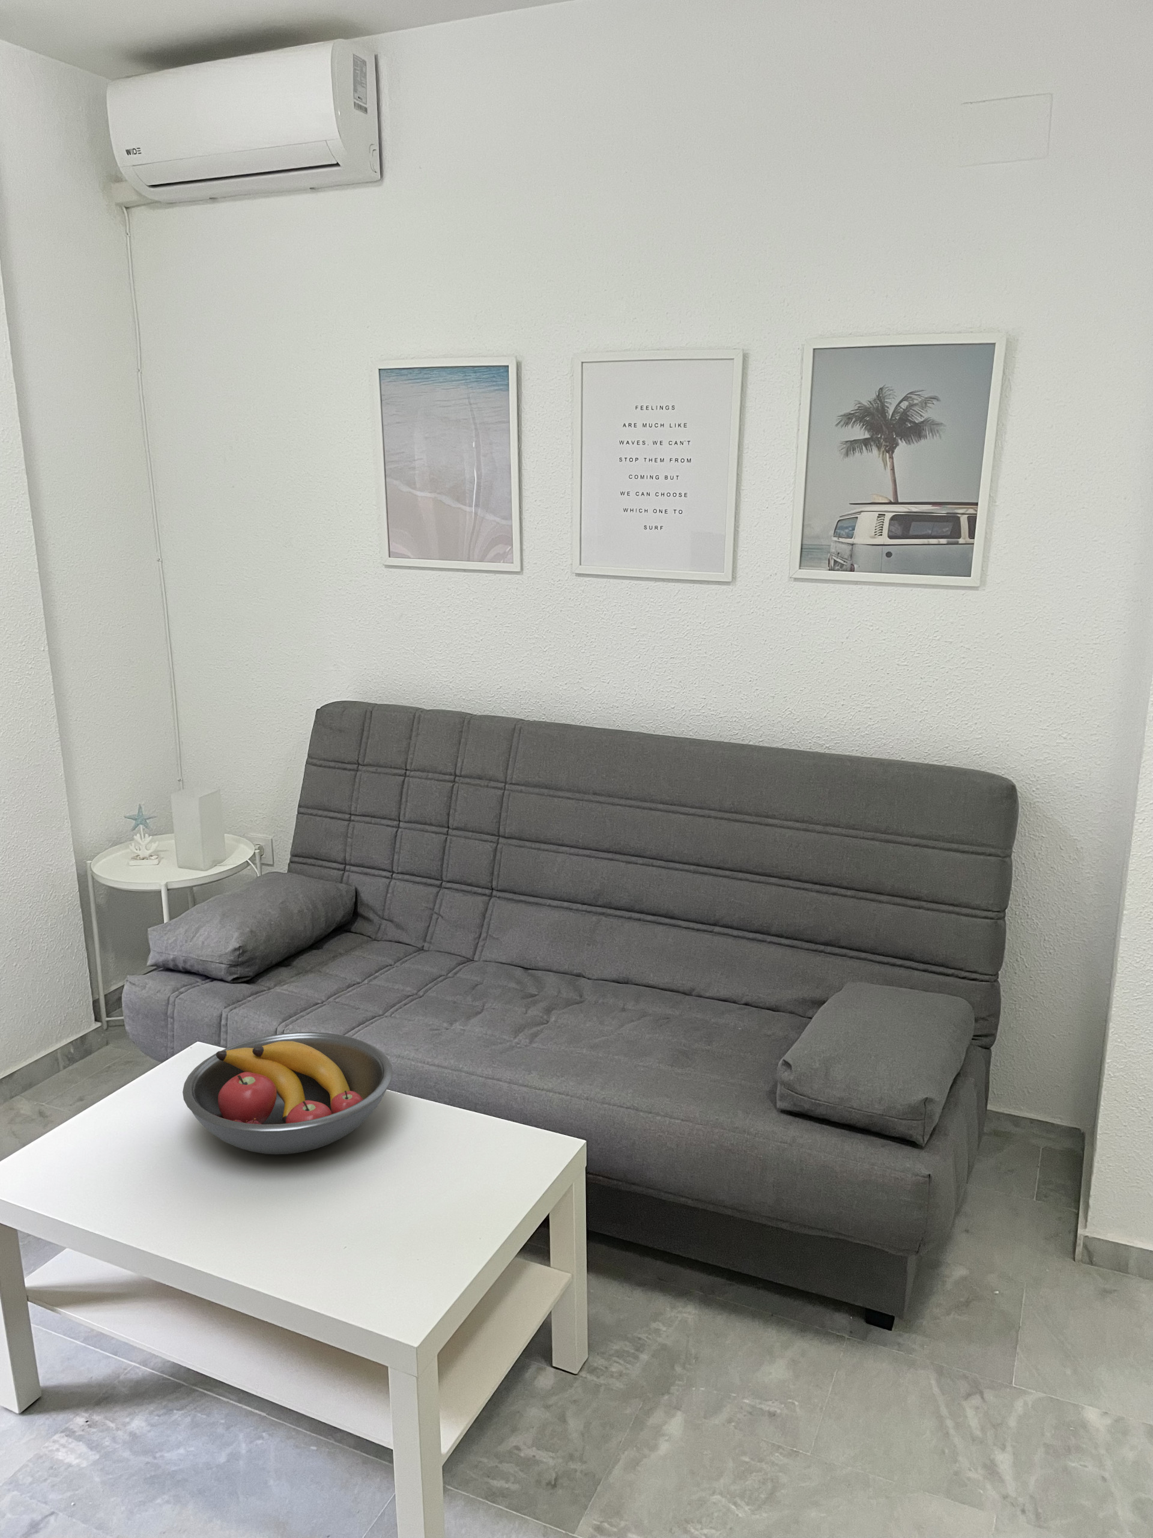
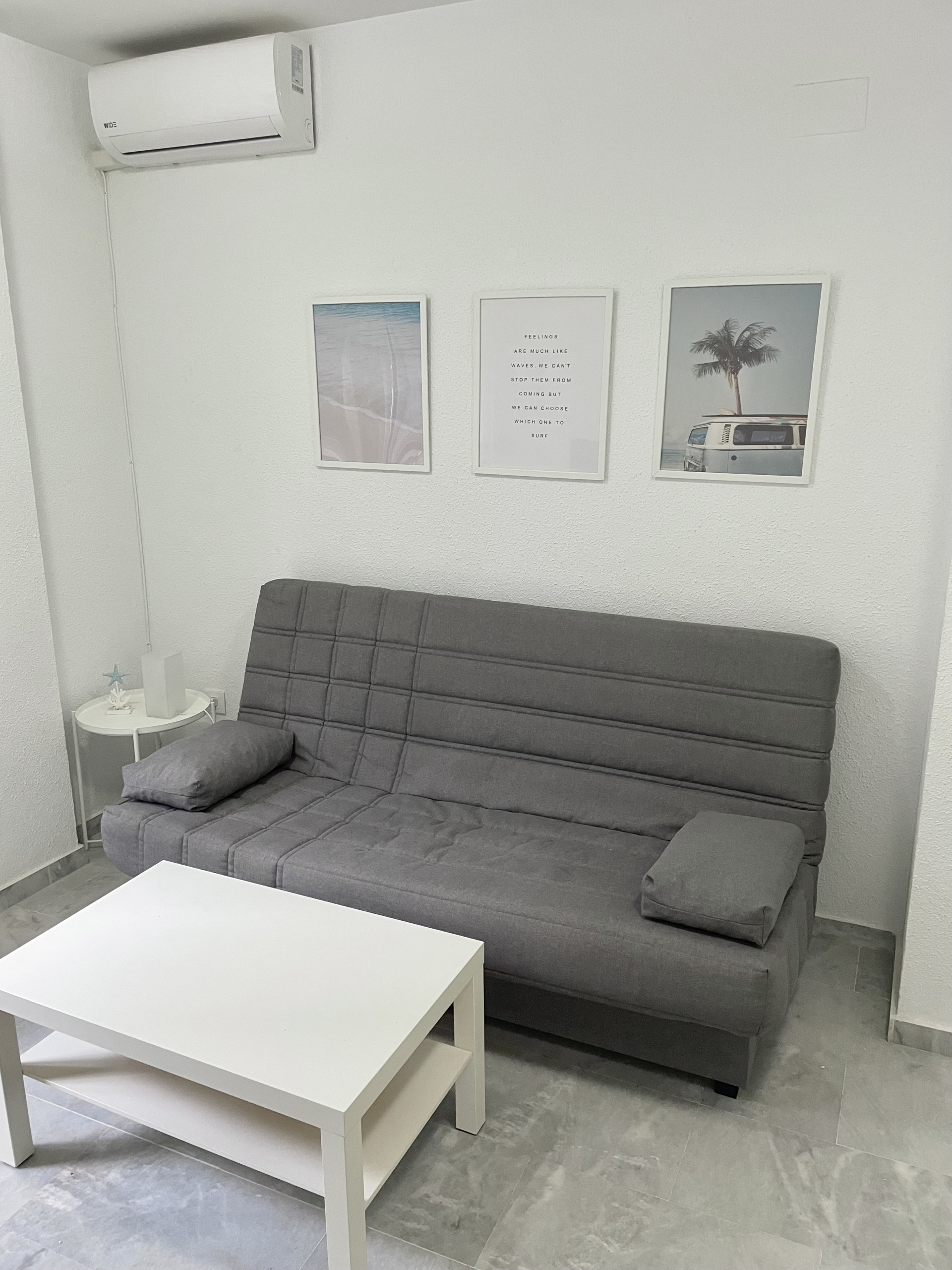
- fruit bowl [182,1032,394,1154]
